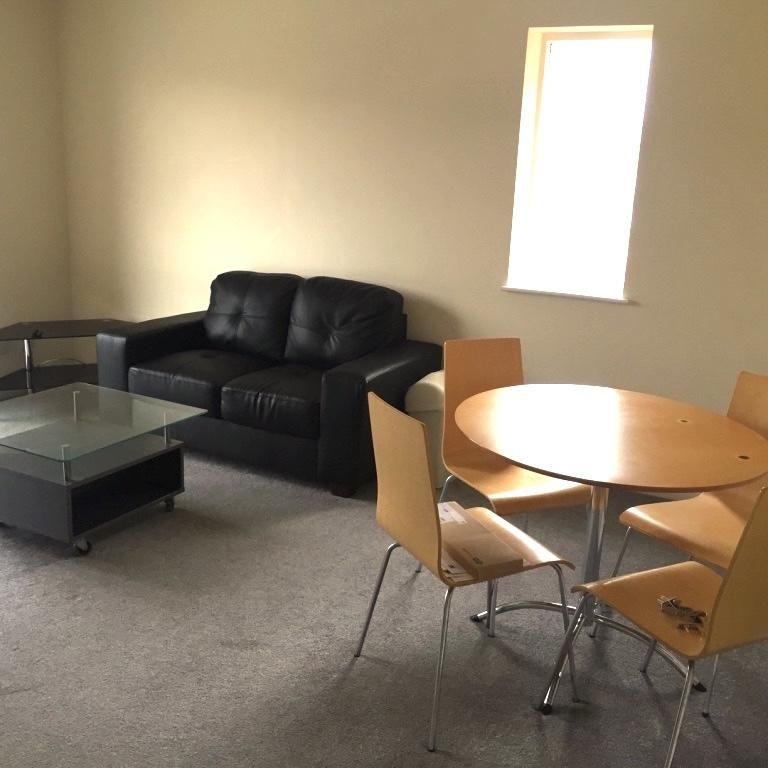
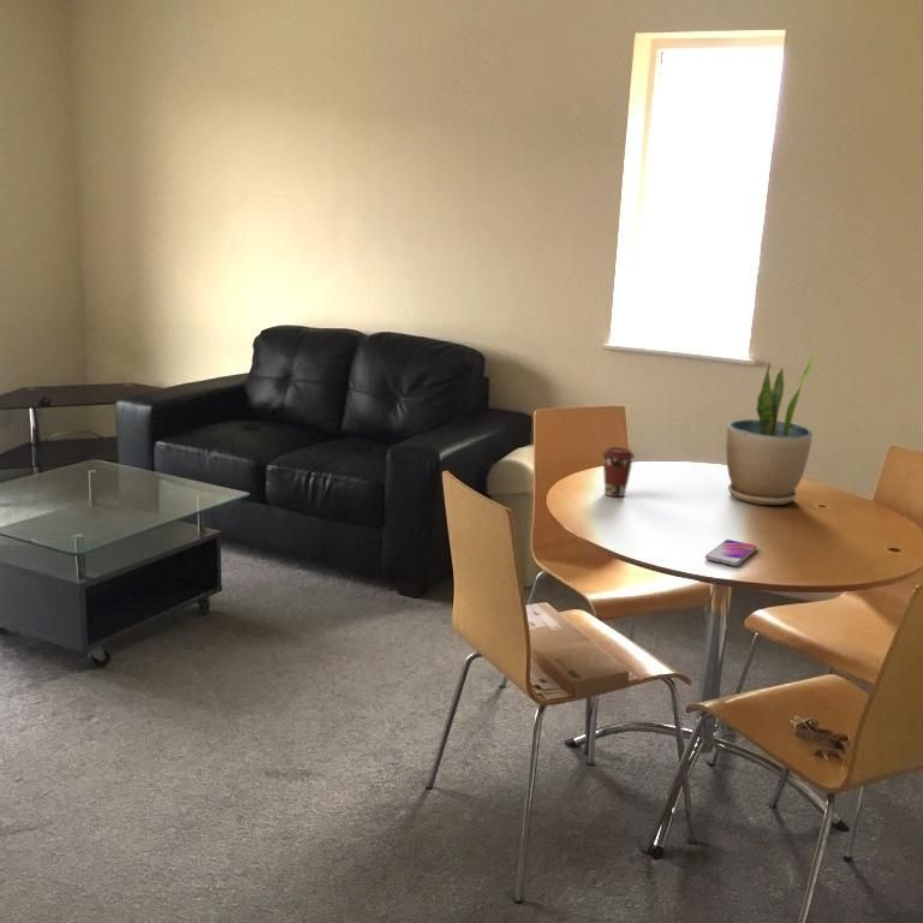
+ potted plant [725,351,822,506]
+ coffee cup [601,446,636,498]
+ smartphone [704,538,758,567]
